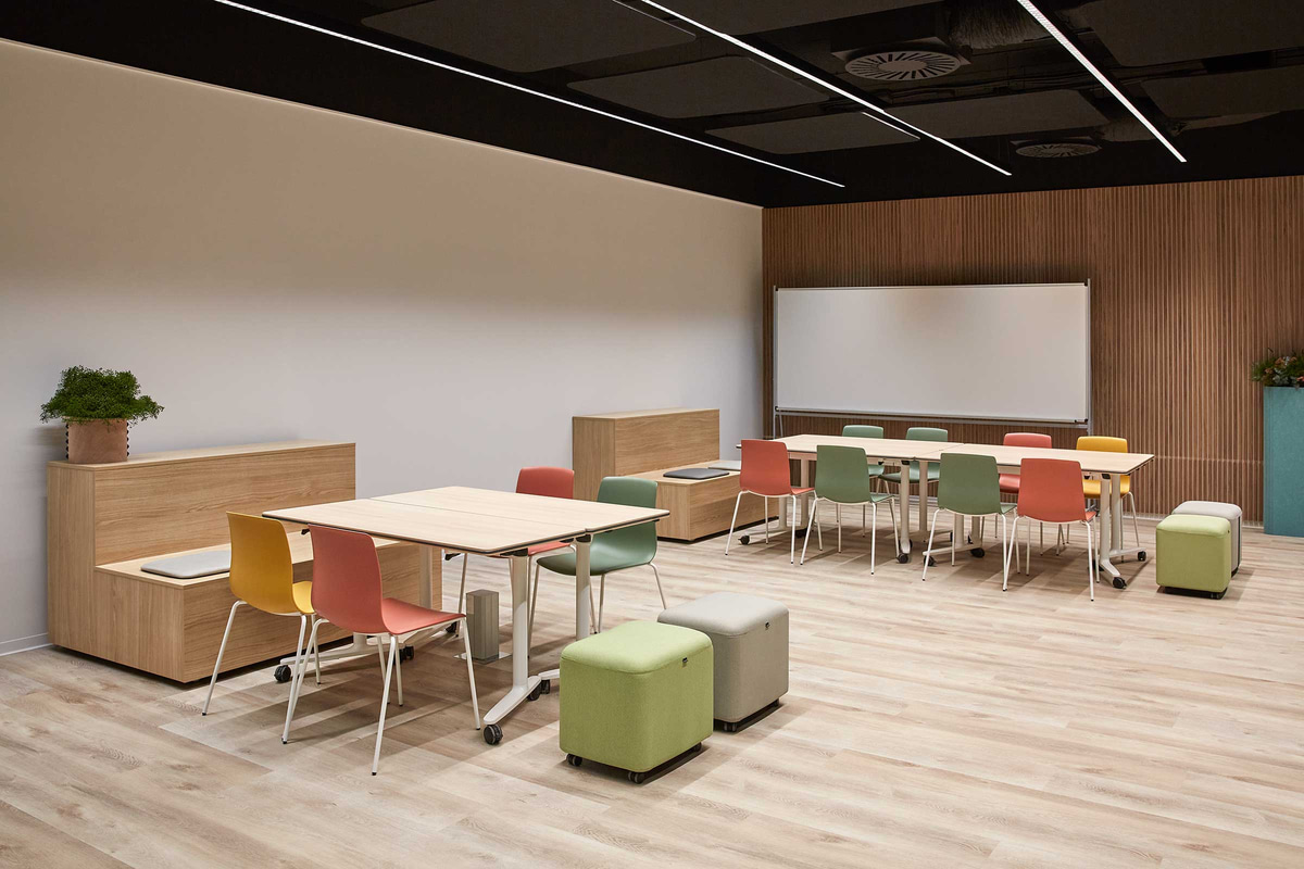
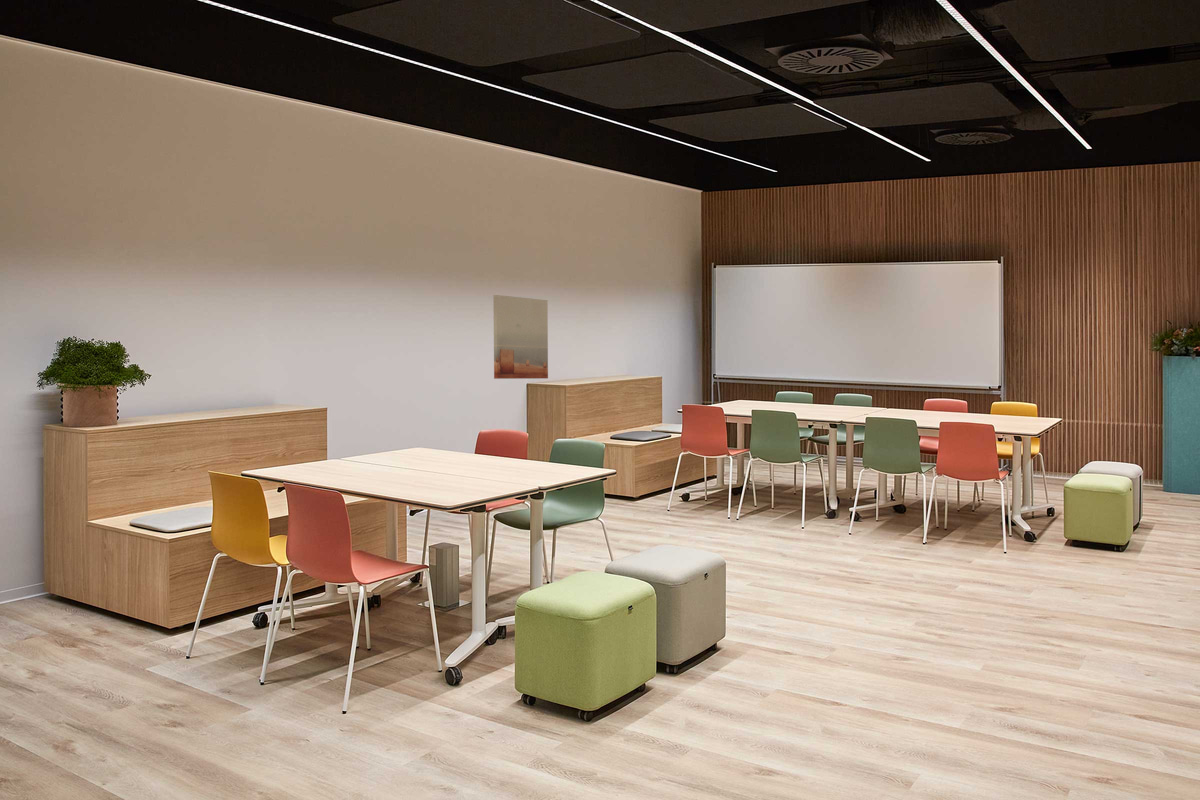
+ wall art [493,294,549,380]
